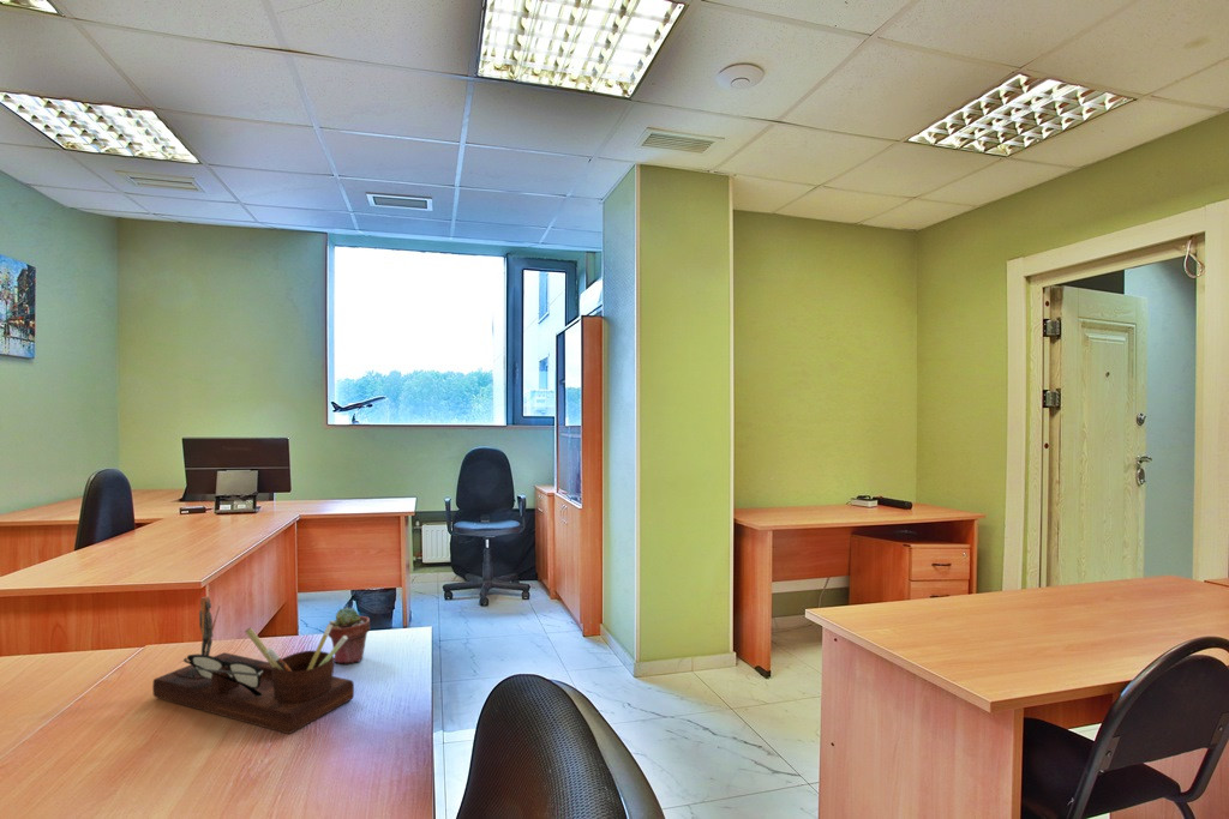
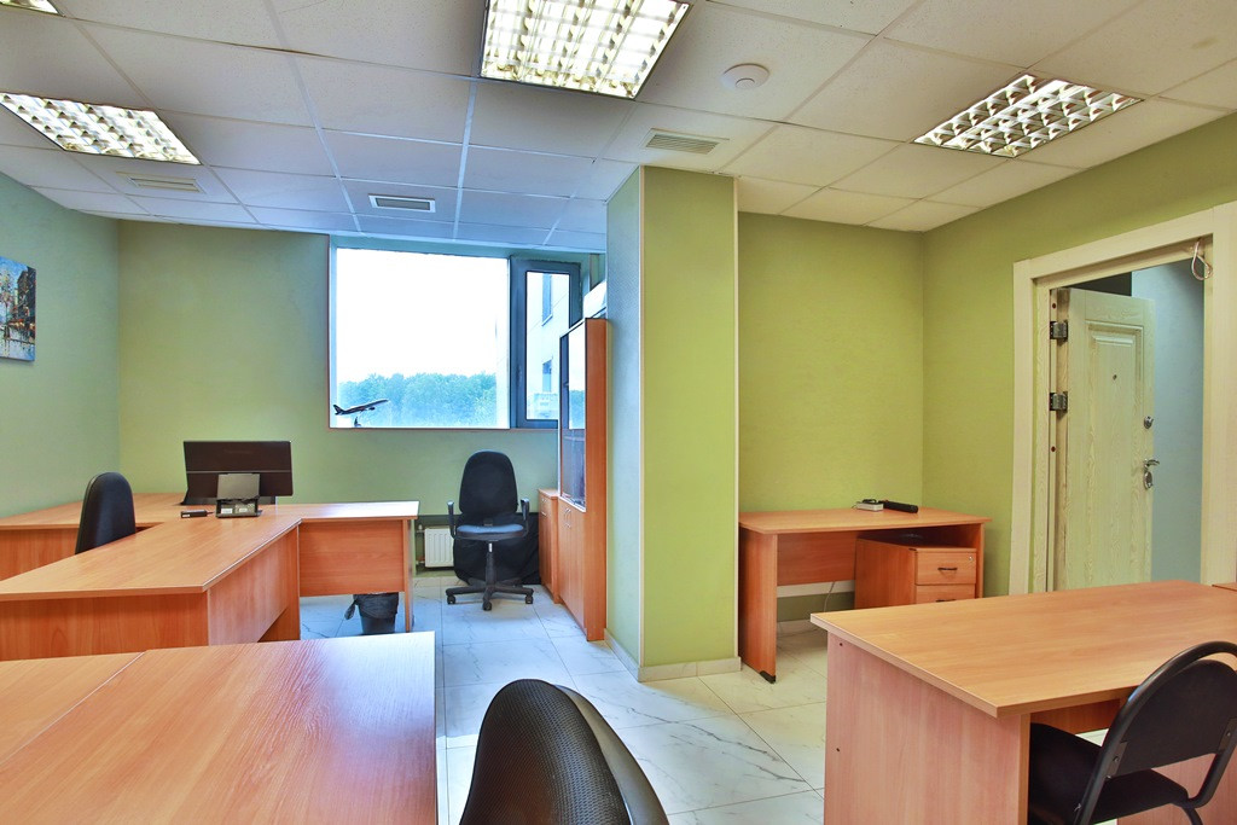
- potted succulent [328,606,371,664]
- desk organizer [151,595,355,735]
